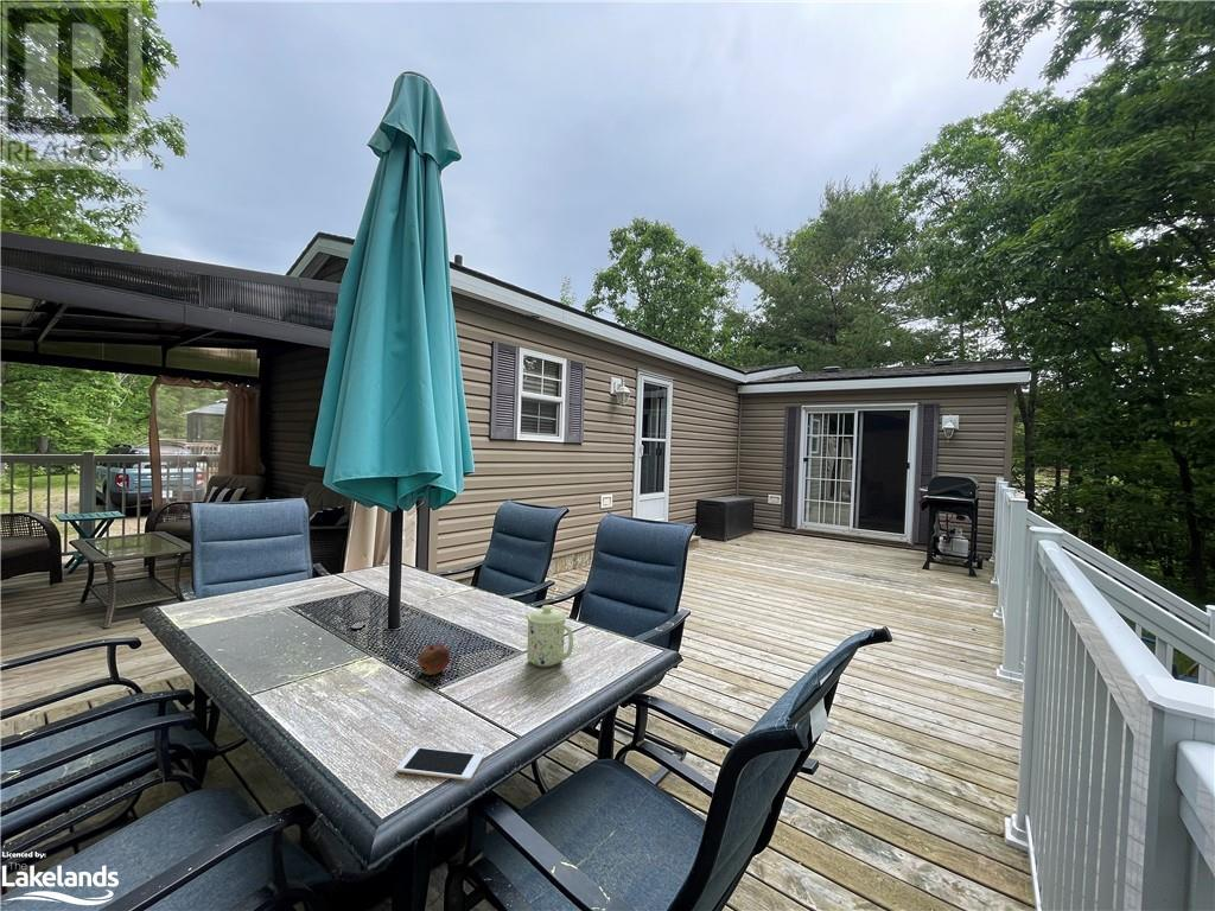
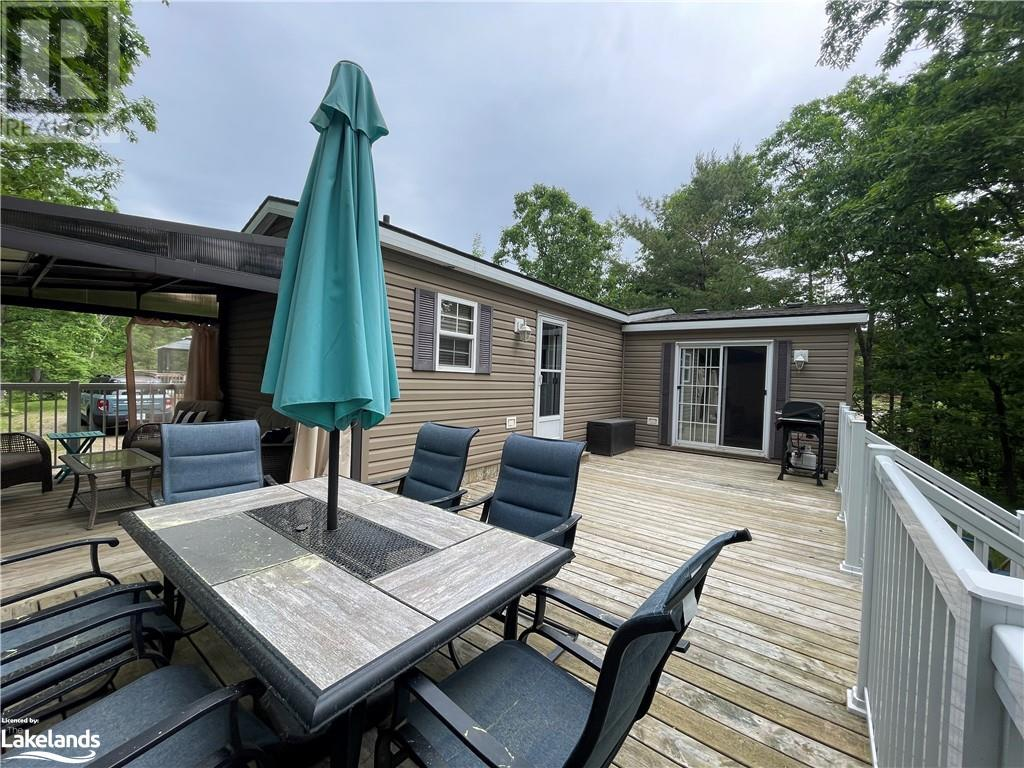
- fruit [418,643,451,676]
- cell phone [395,746,484,782]
- mug [524,604,574,668]
